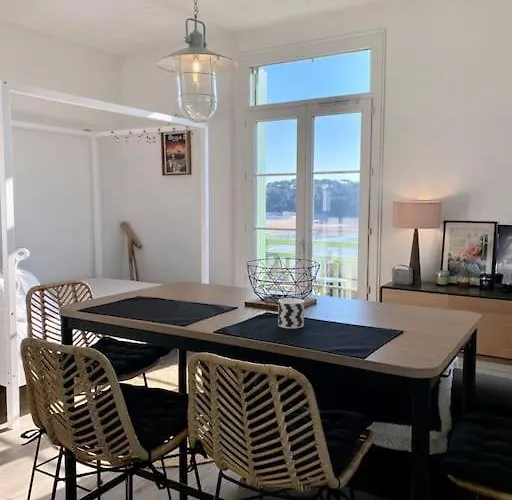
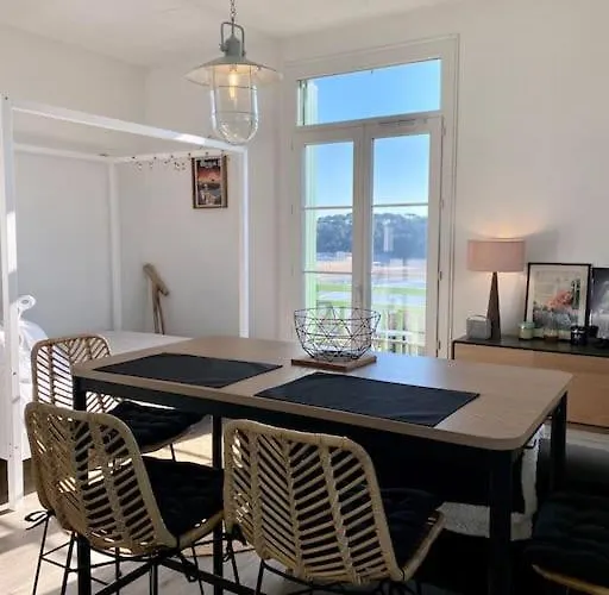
- cup [277,297,305,329]
